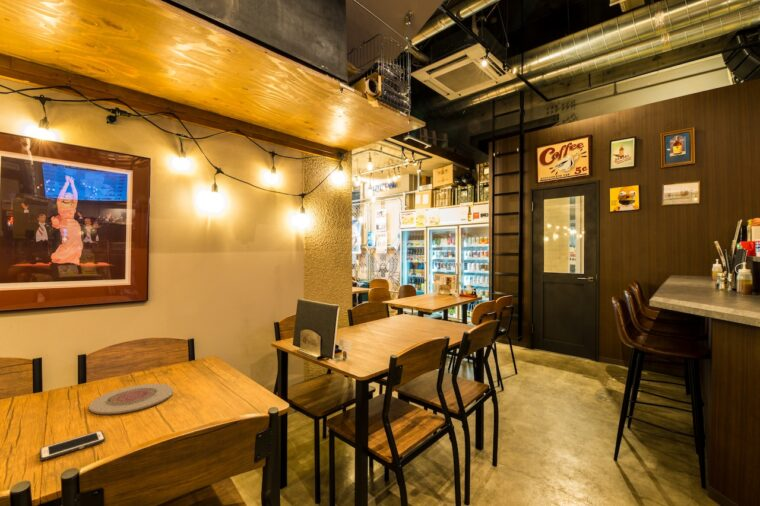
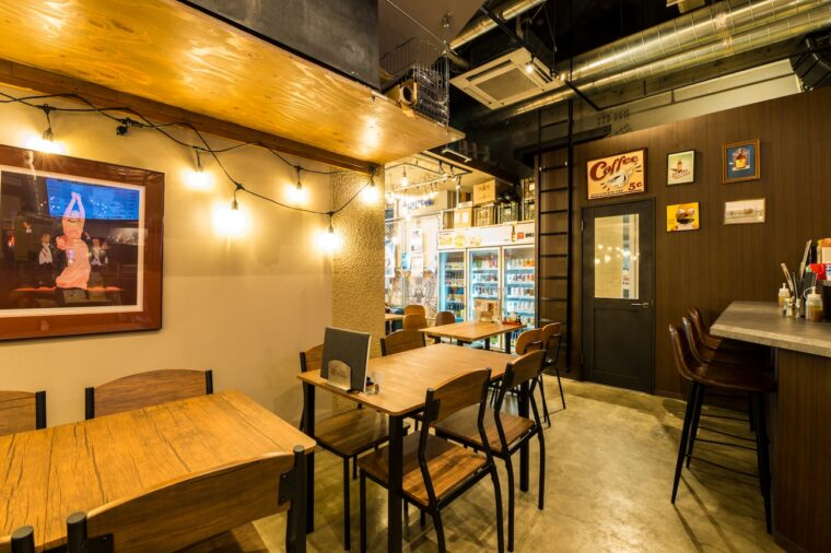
- plate [88,383,174,415]
- cell phone [39,430,106,461]
